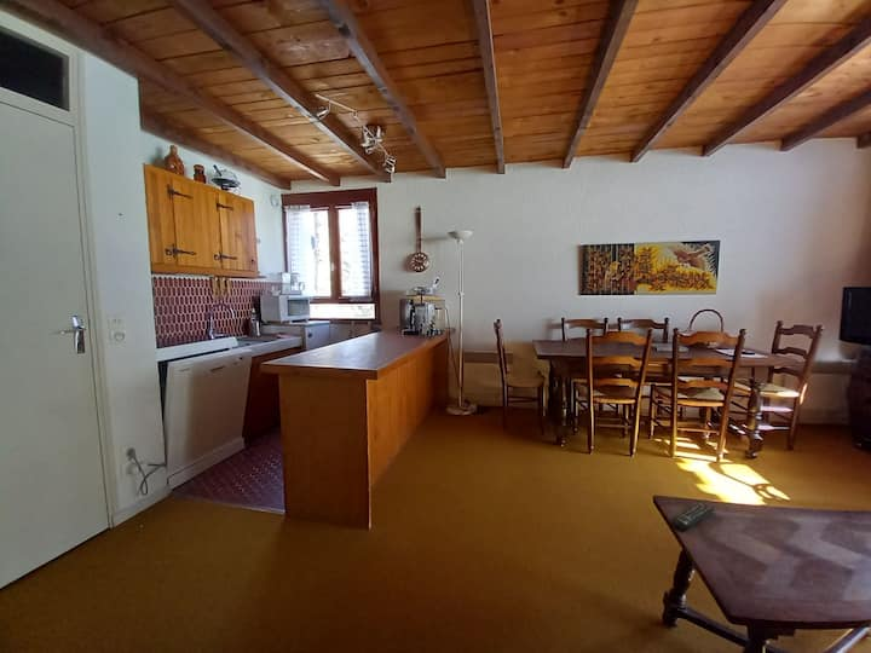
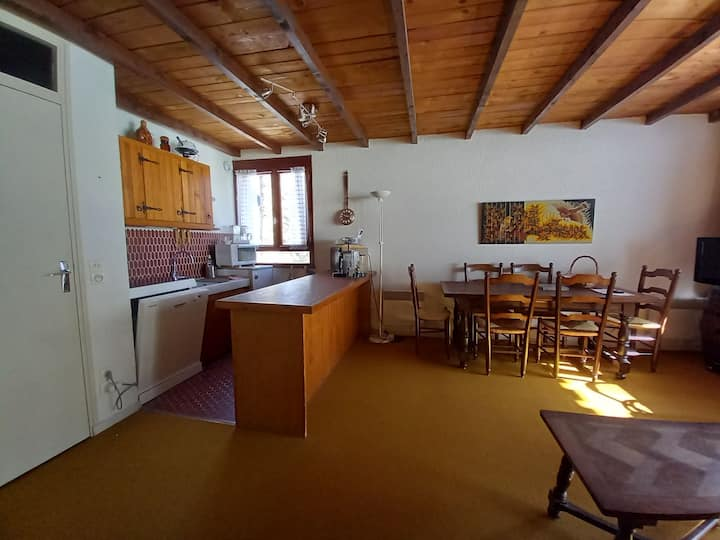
- remote control [670,502,716,532]
